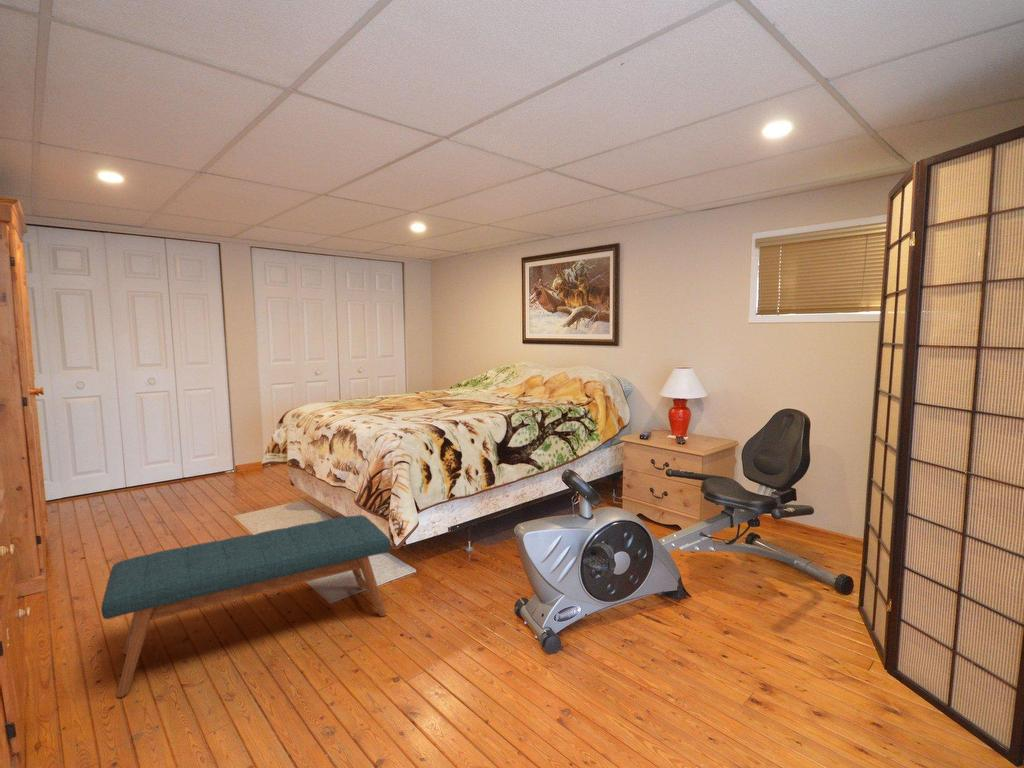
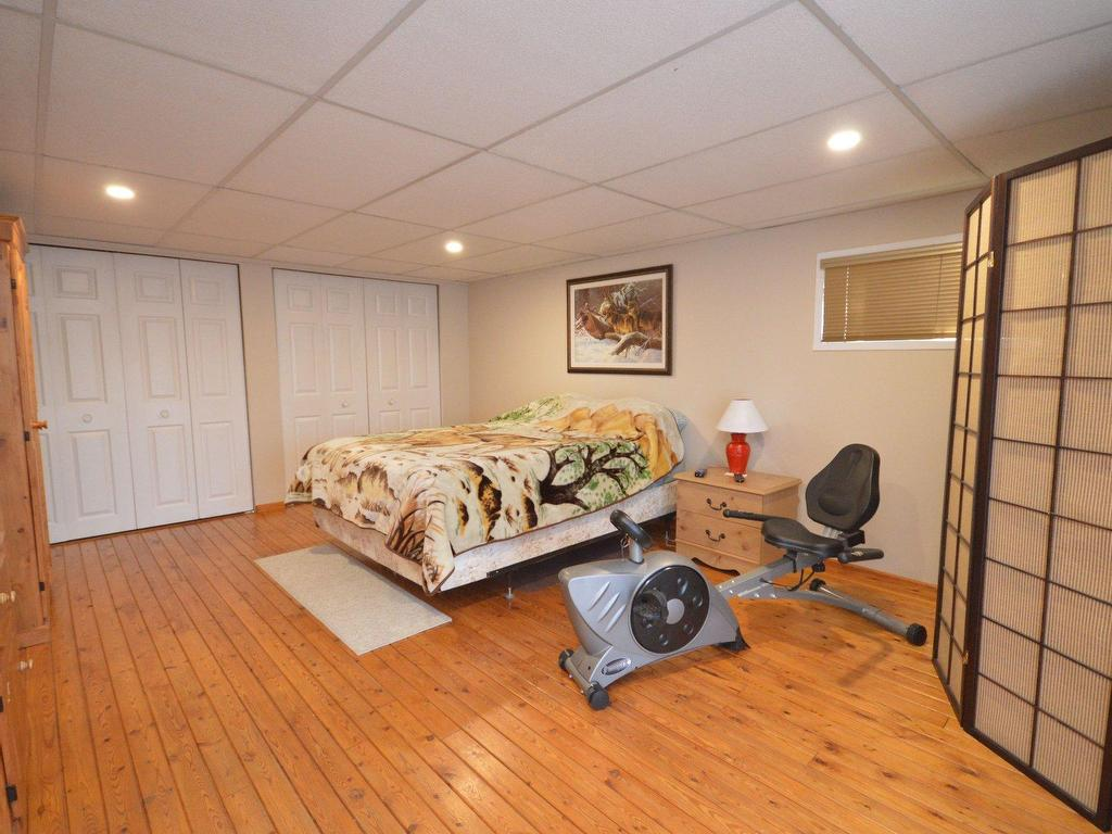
- bench [100,514,392,698]
